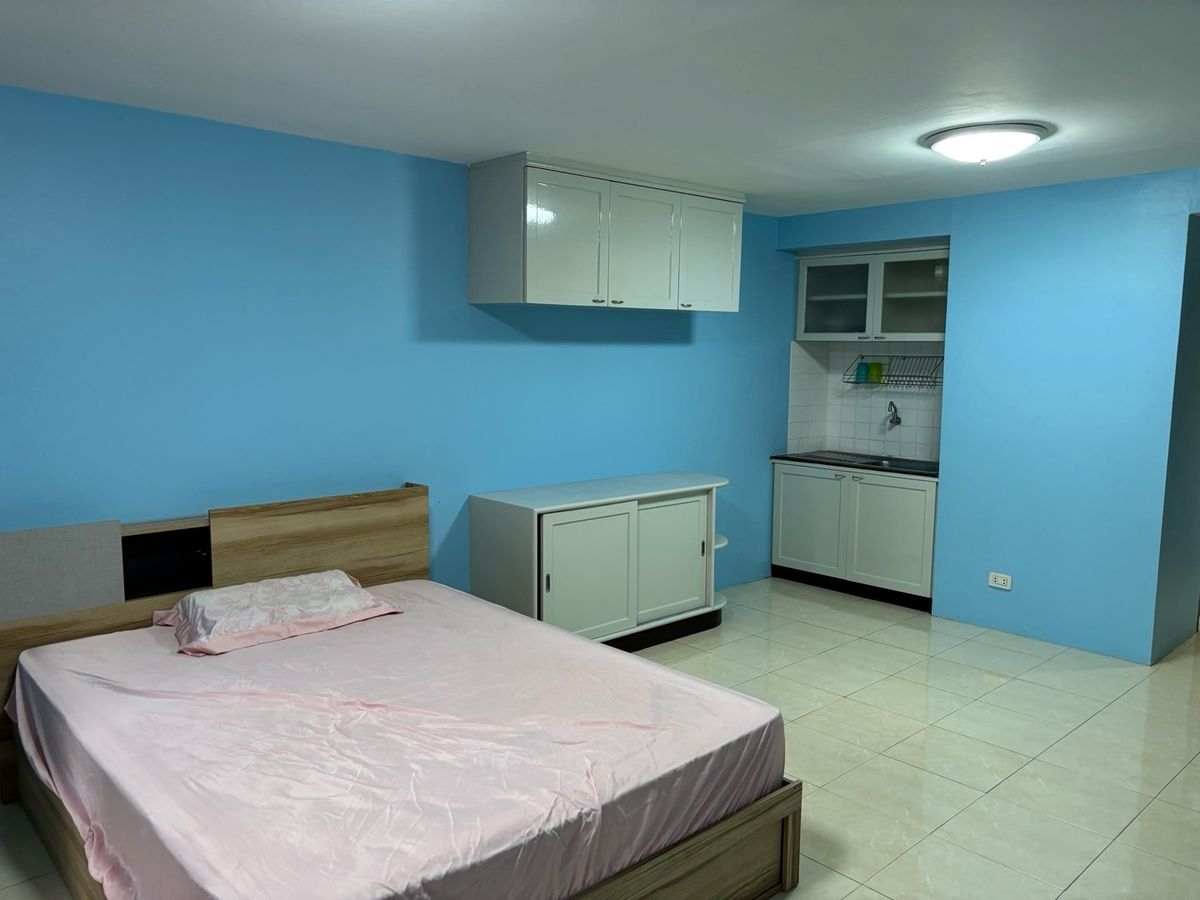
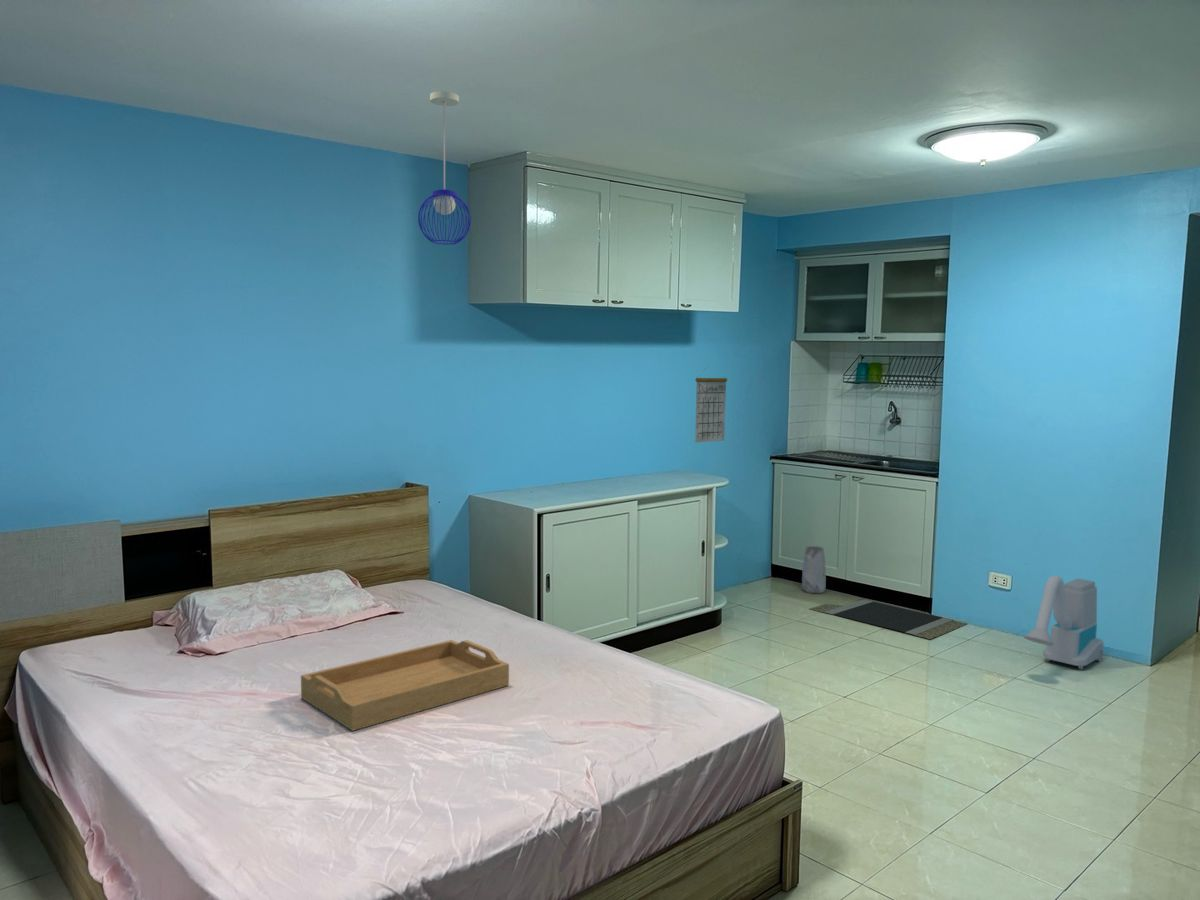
+ vacuum cleaner [1023,574,1105,671]
+ vase [801,545,827,595]
+ doormat [809,599,968,640]
+ pendant light [417,90,472,245]
+ serving tray [300,639,510,732]
+ calendar [694,365,728,444]
